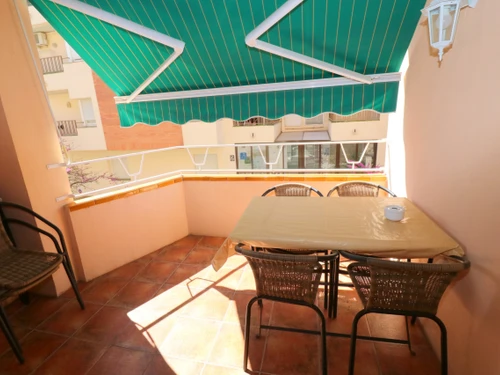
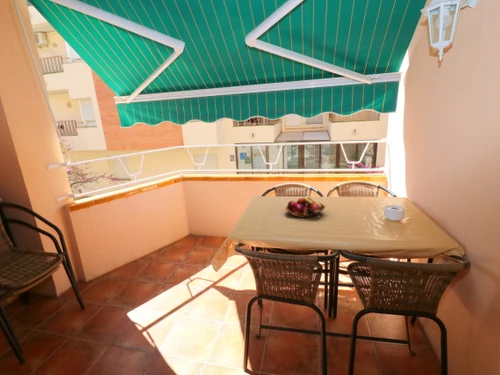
+ fruit basket [285,195,326,219]
